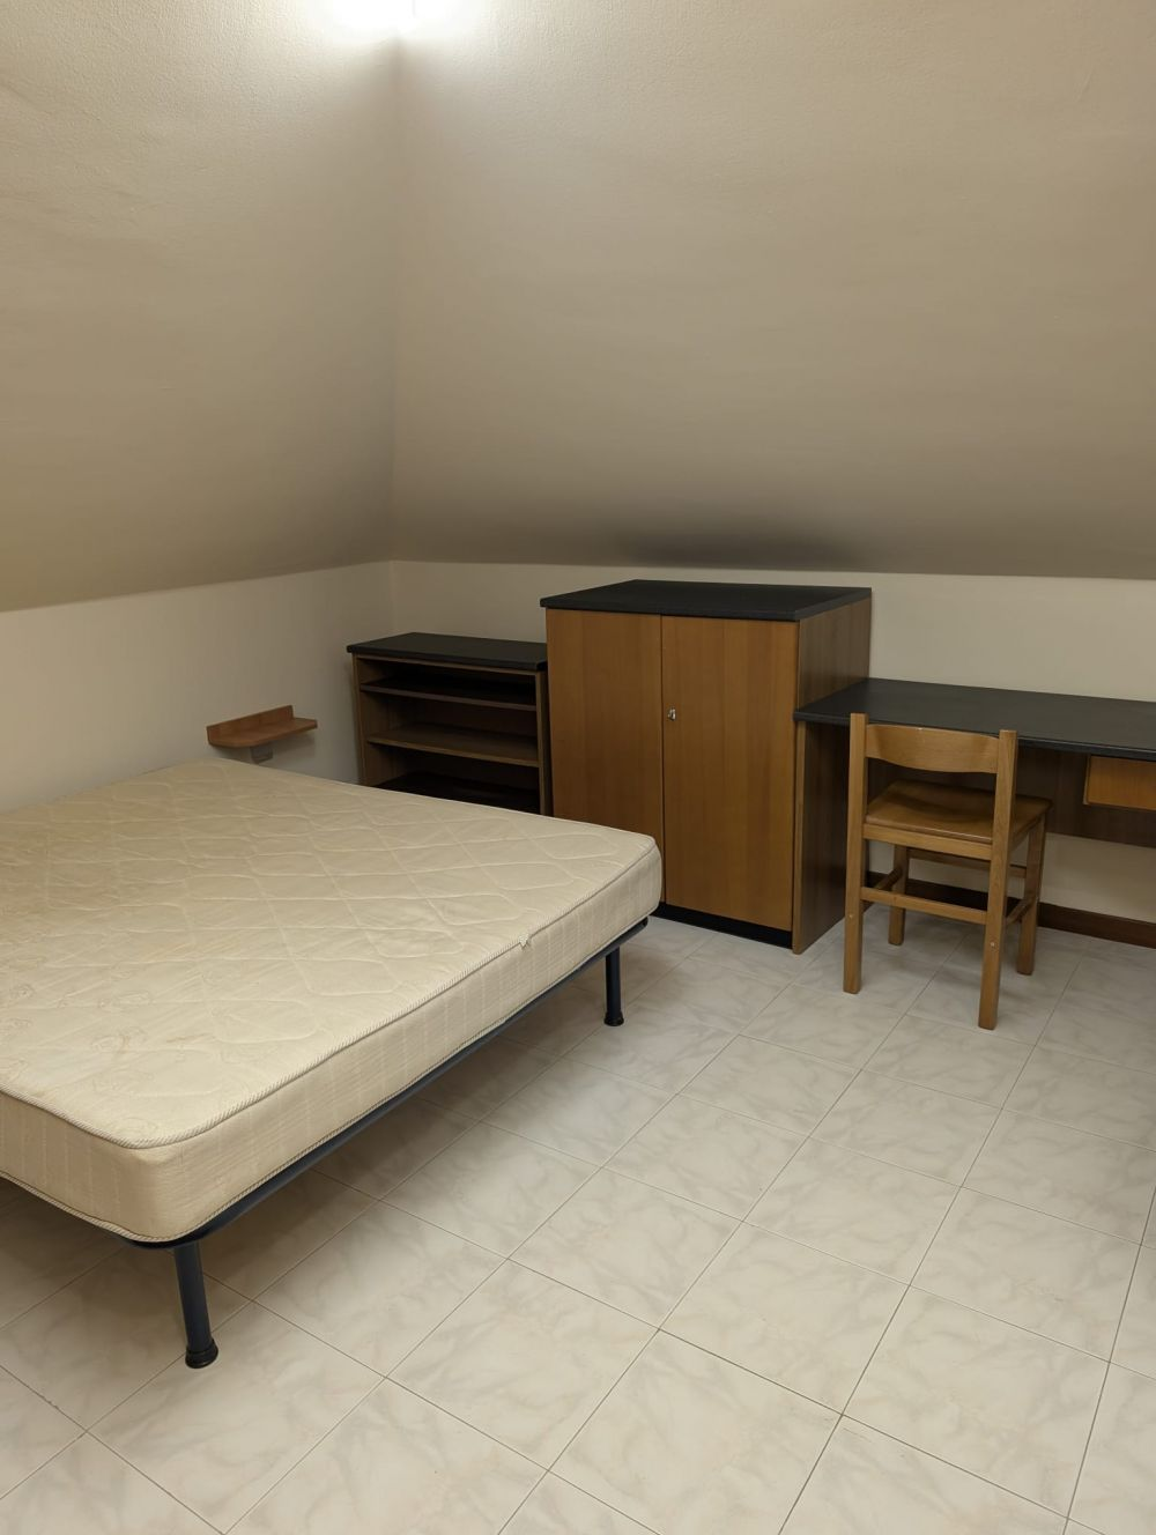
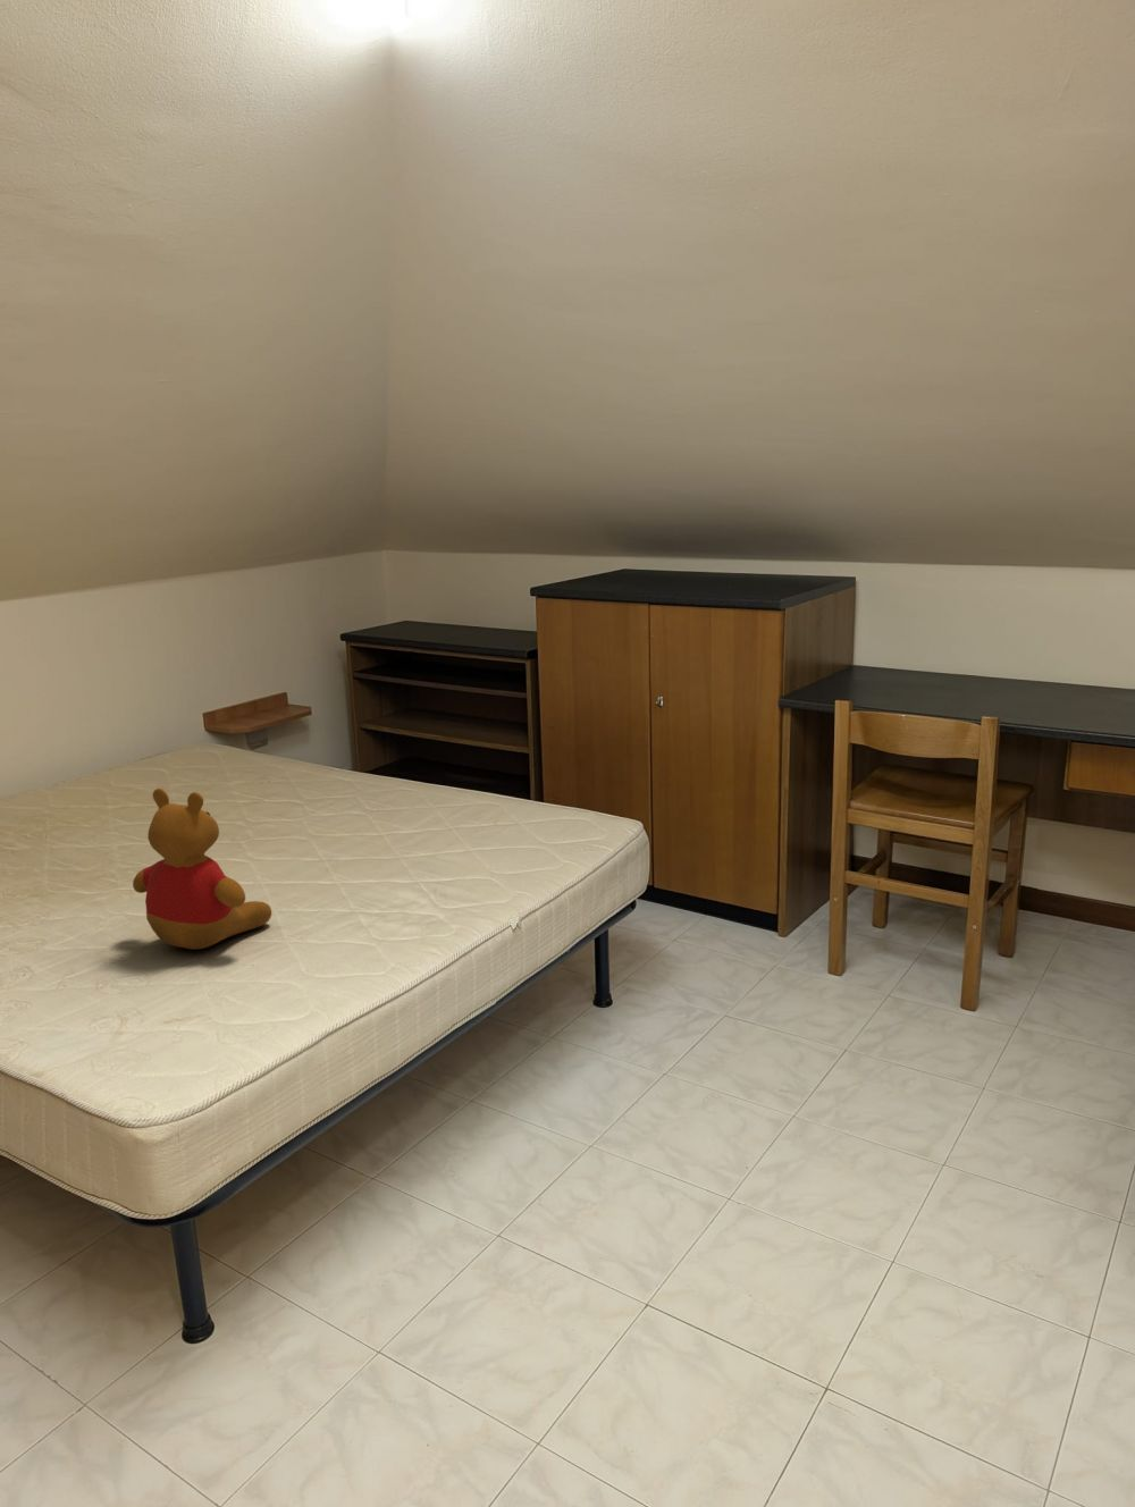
+ teddy bear [131,788,272,951]
